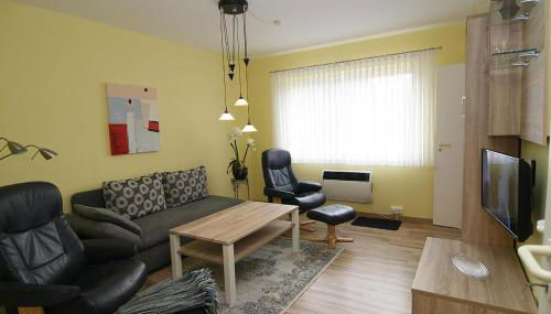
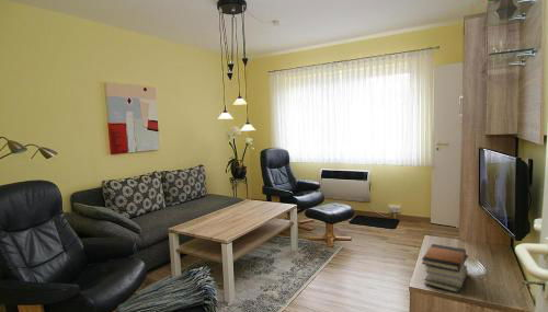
+ book stack [421,243,469,293]
